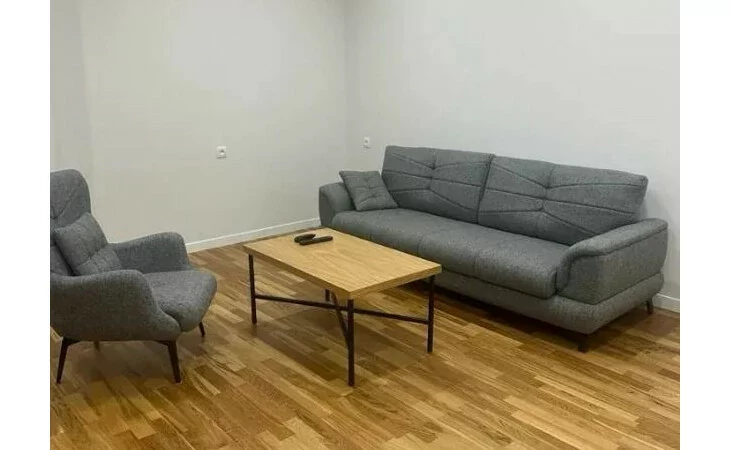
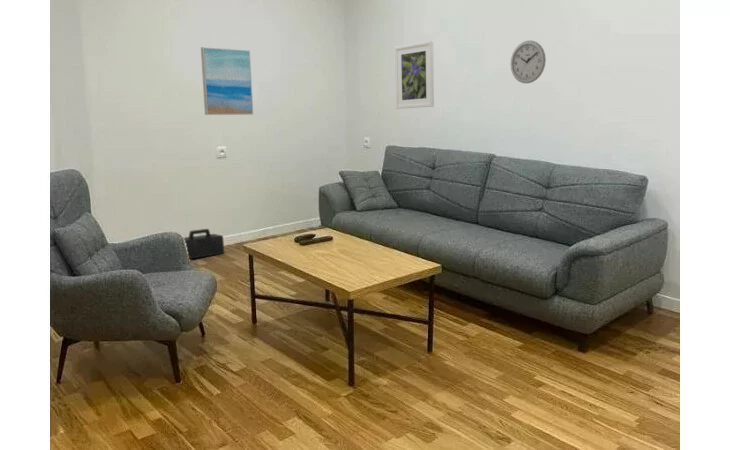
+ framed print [394,40,435,110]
+ wall clock [510,40,547,84]
+ speaker [183,228,225,260]
+ wall art [200,46,254,116]
